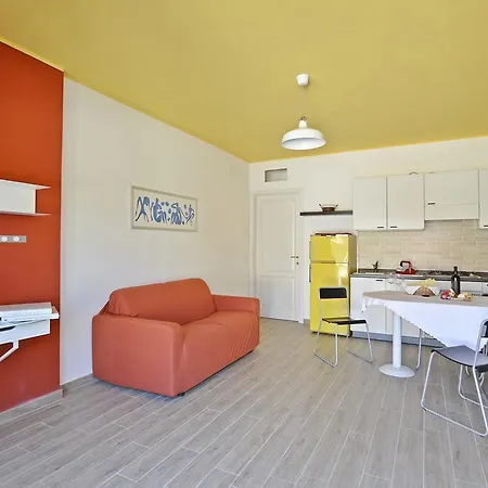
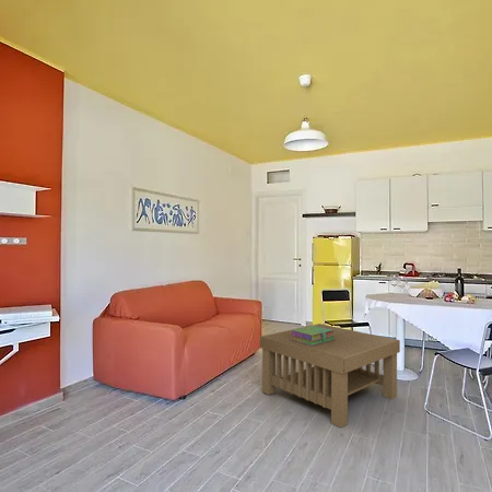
+ coffee table [259,323,401,429]
+ stack of books [290,325,336,345]
